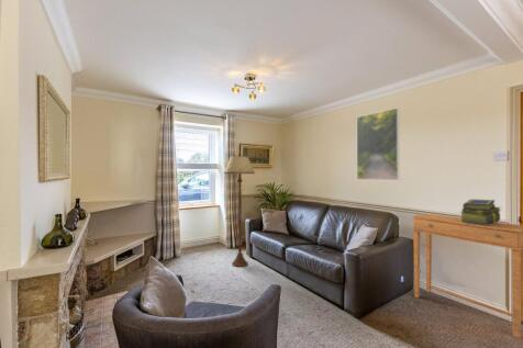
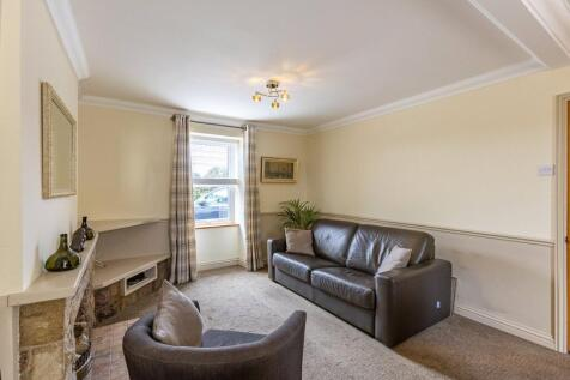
- floor lamp [223,153,256,268]
- stack of books [459,198,502,226]
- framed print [356,106,400,181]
- side table [411,213,523,339]
